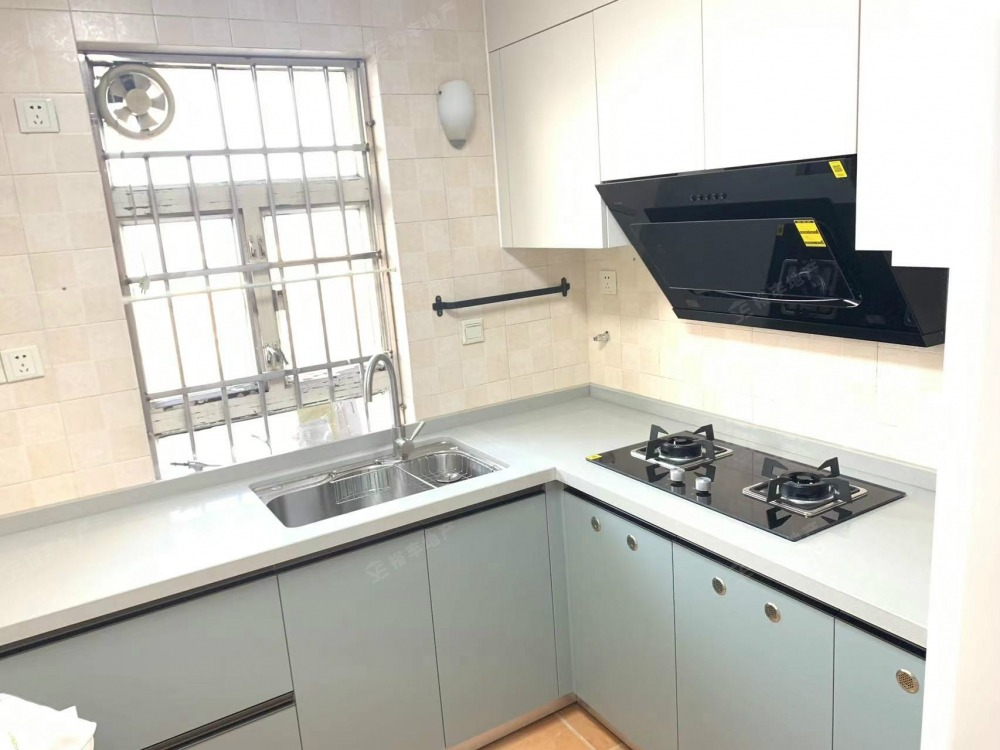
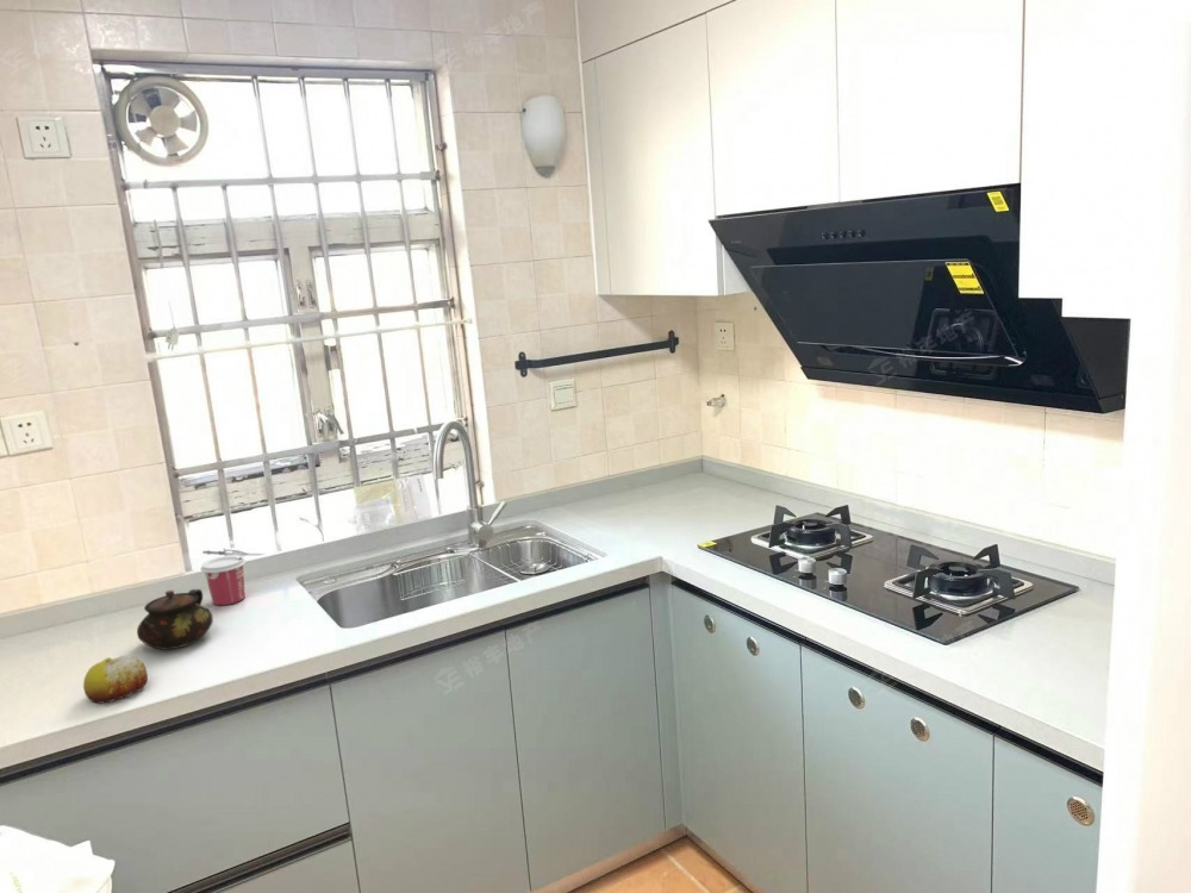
+ cup [199,554,247,606]
+ teapot [136,588,214,650]
+ fruit [82,655,149,705]
